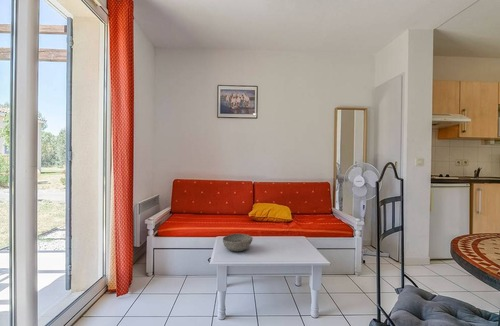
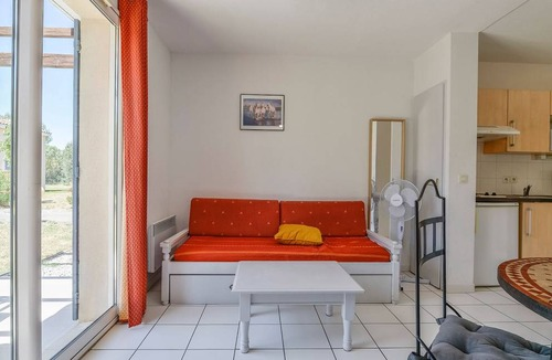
- bowl [222,233,254,252]
